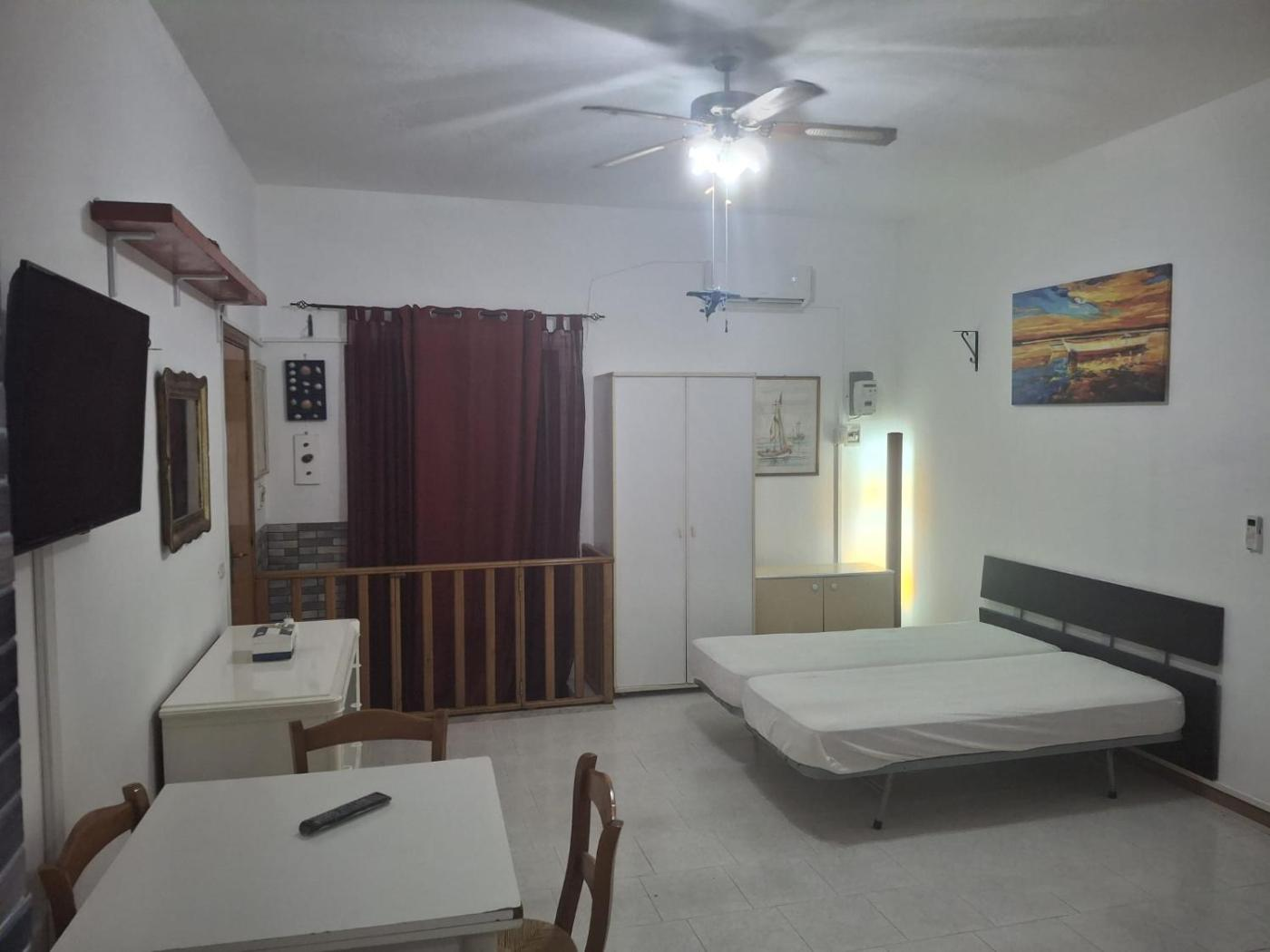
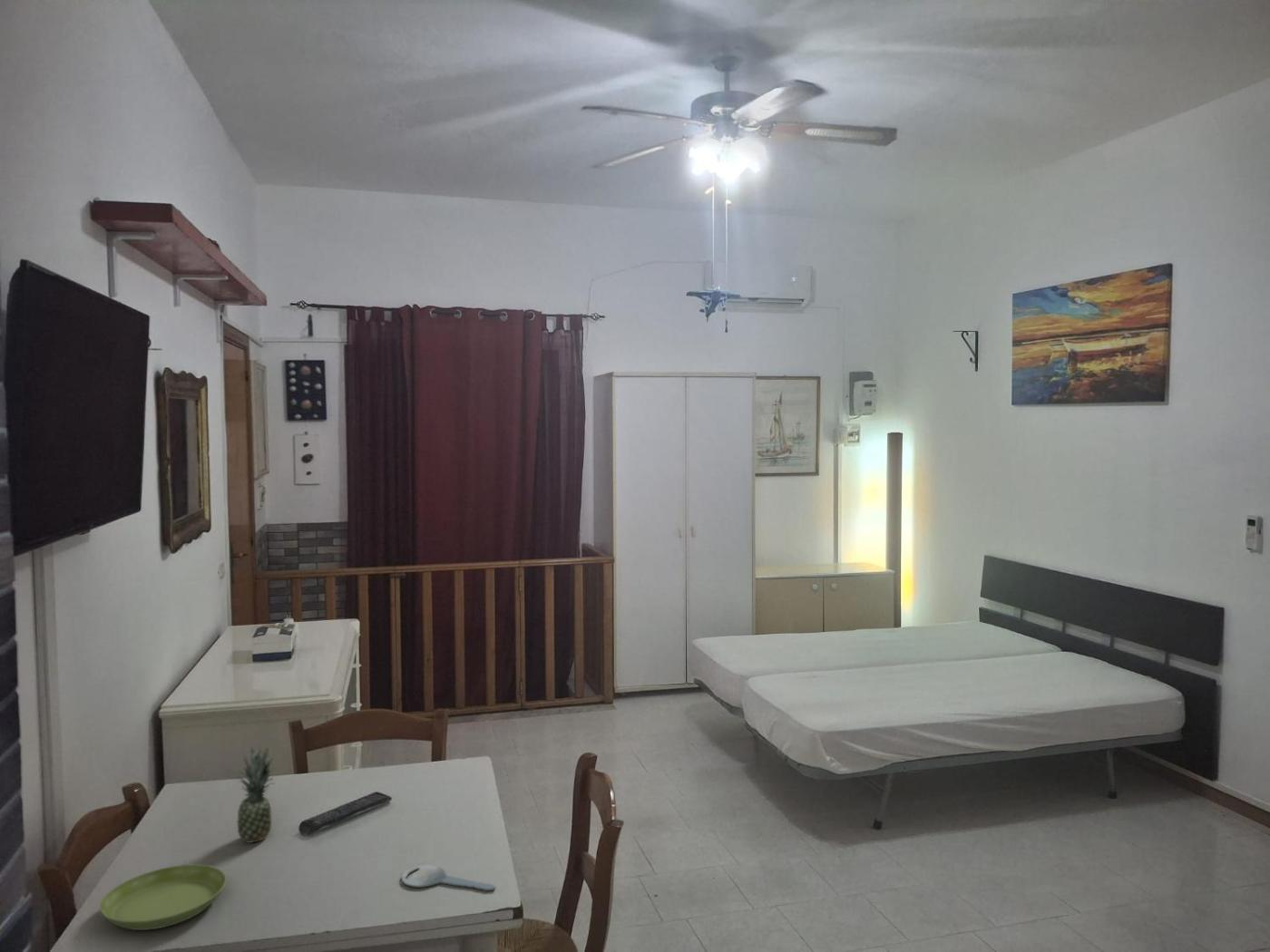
+ fruit [236,743,277,844]
+ key [401,864,496,891]
+ saucer [99,864,228,931]
